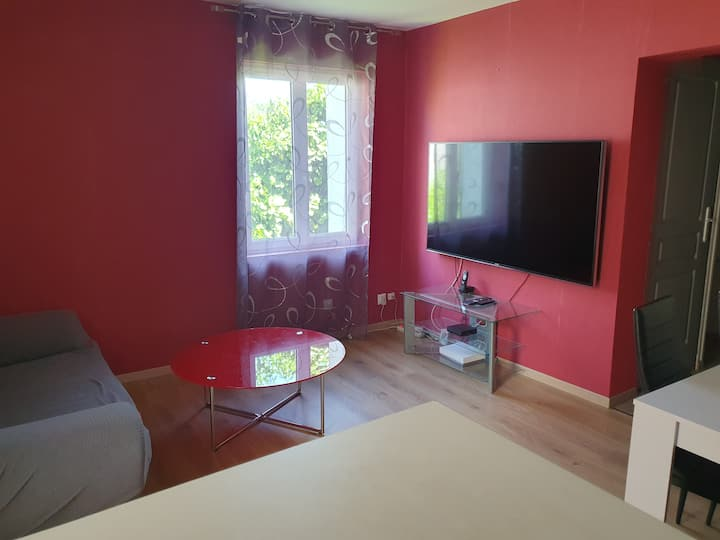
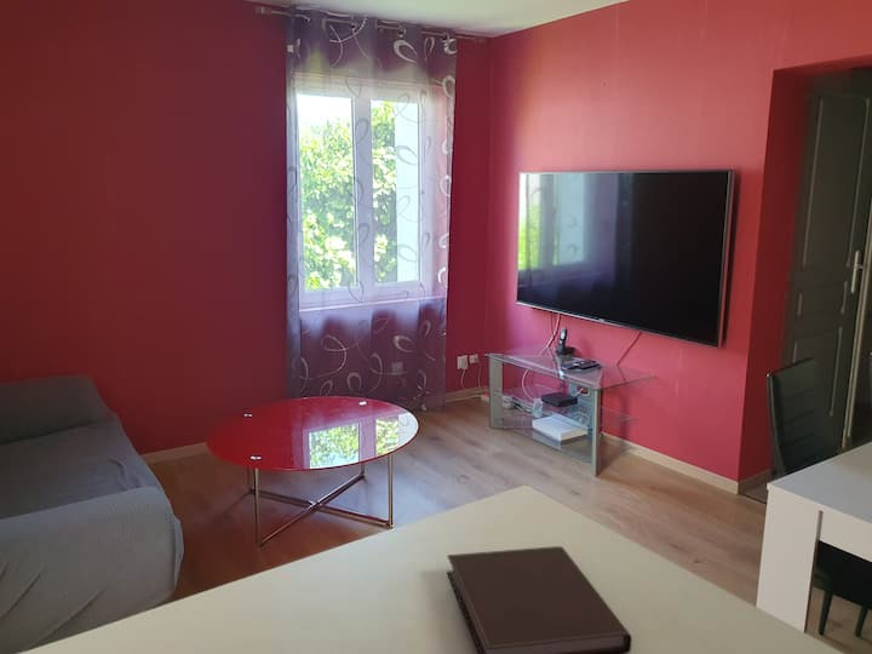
+ notebook [446,545,633,654]
